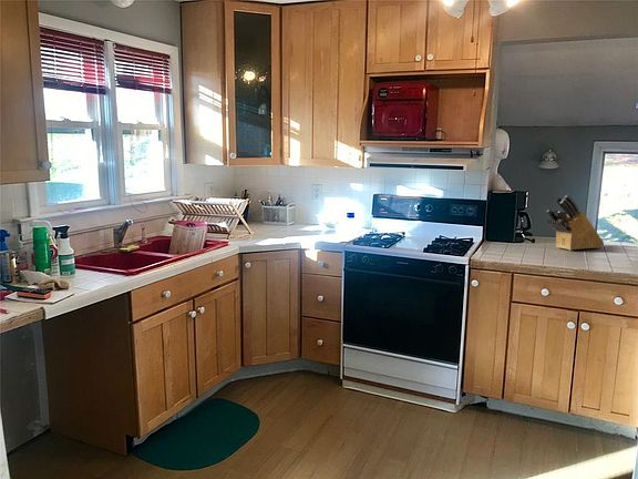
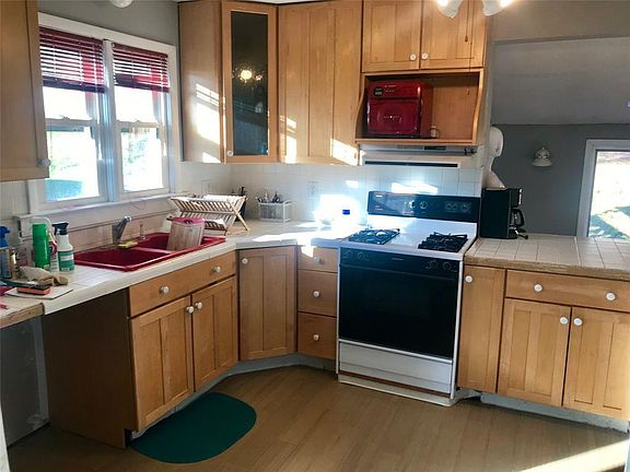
- knife block [546,194,605,252]
